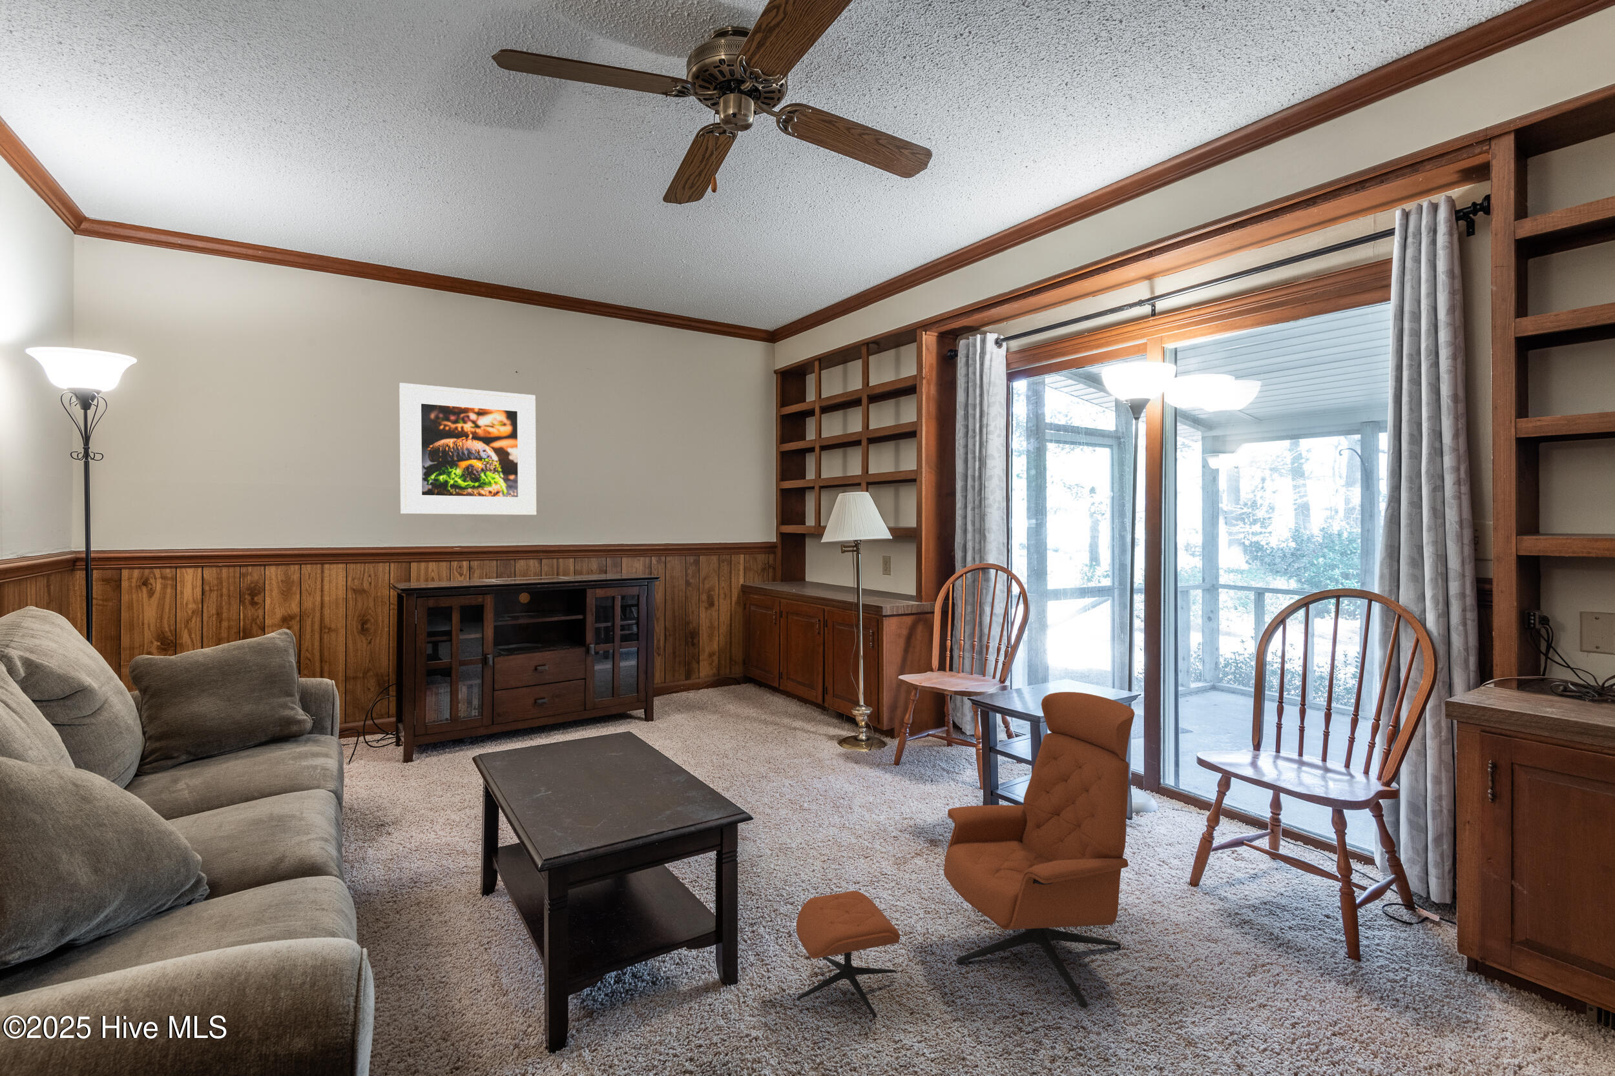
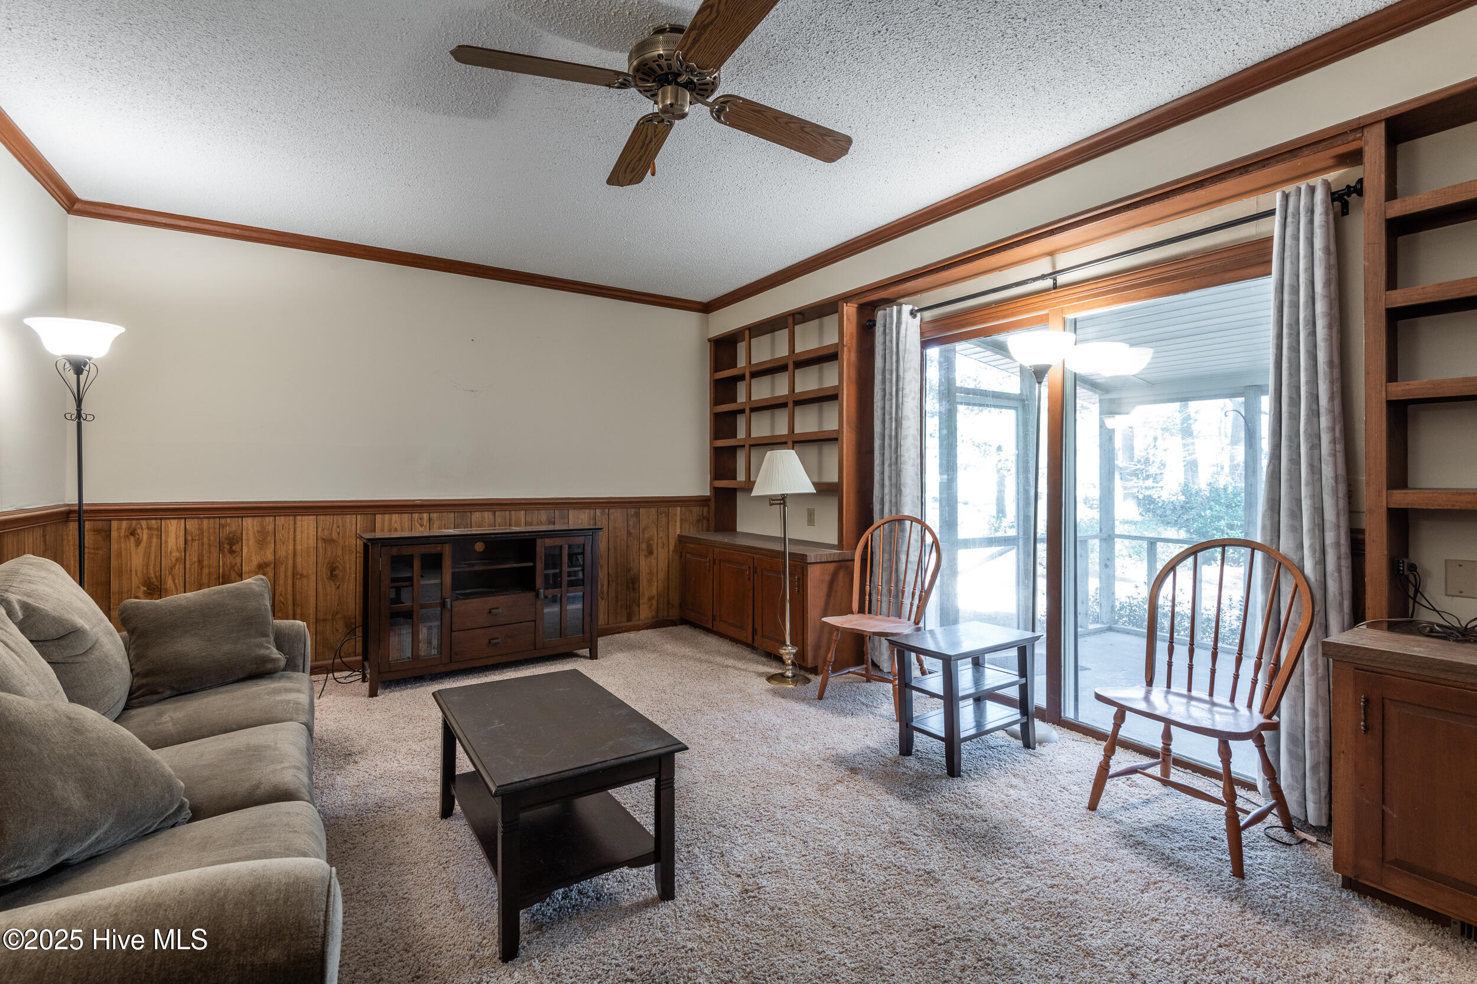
- lounge chair [795,692,1136,1018]
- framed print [399,382,537,515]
